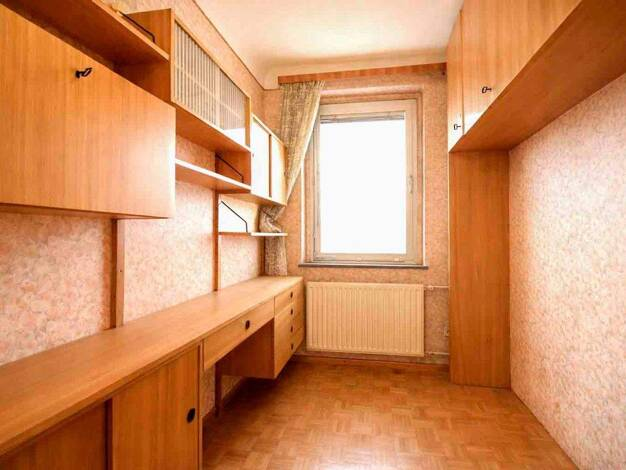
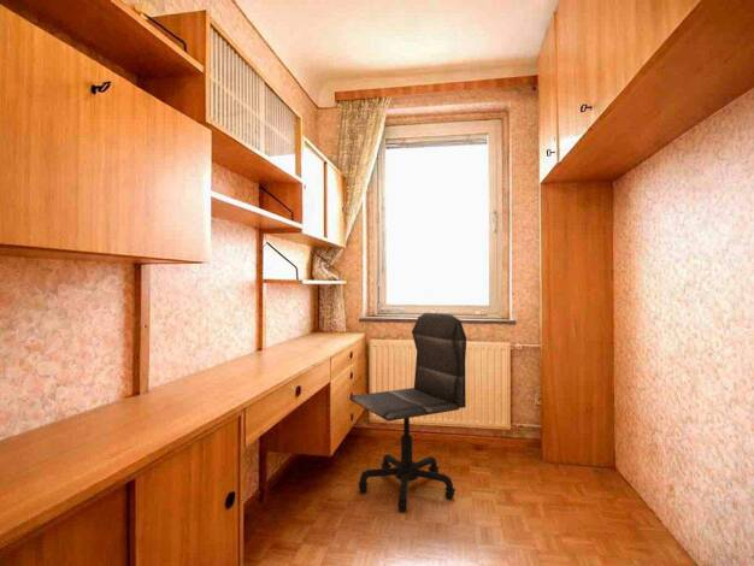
+ office chair [349,312,467,513]
